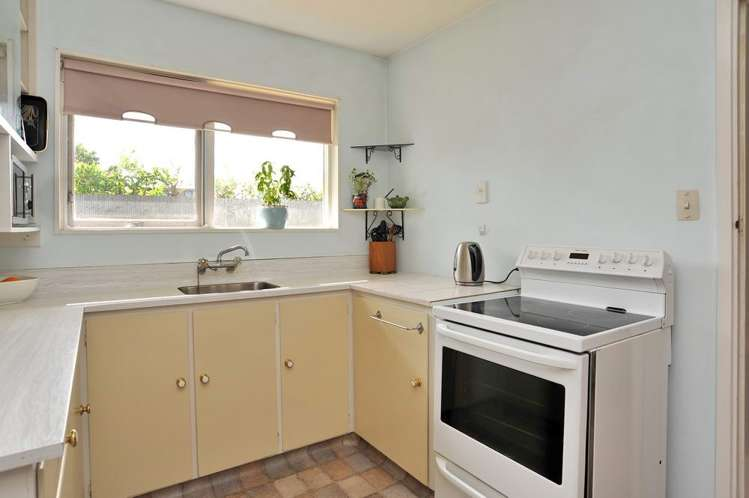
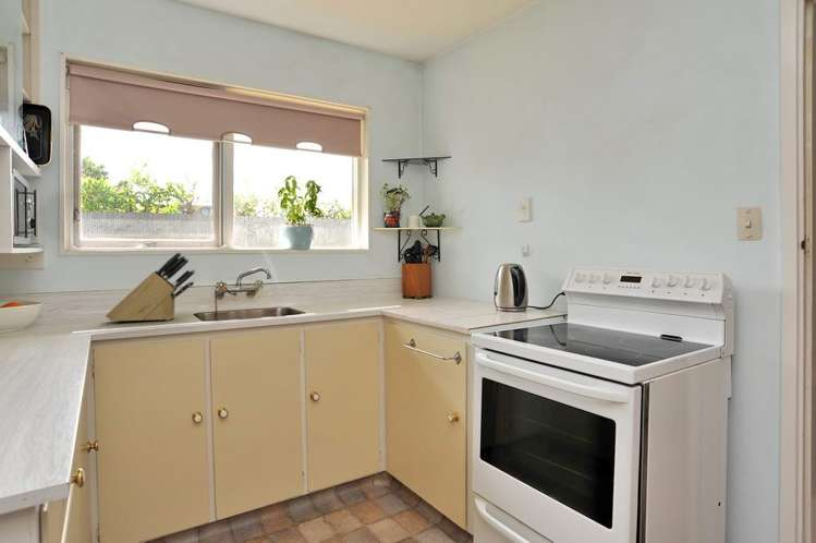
+ knife block [105,251,196,323]
